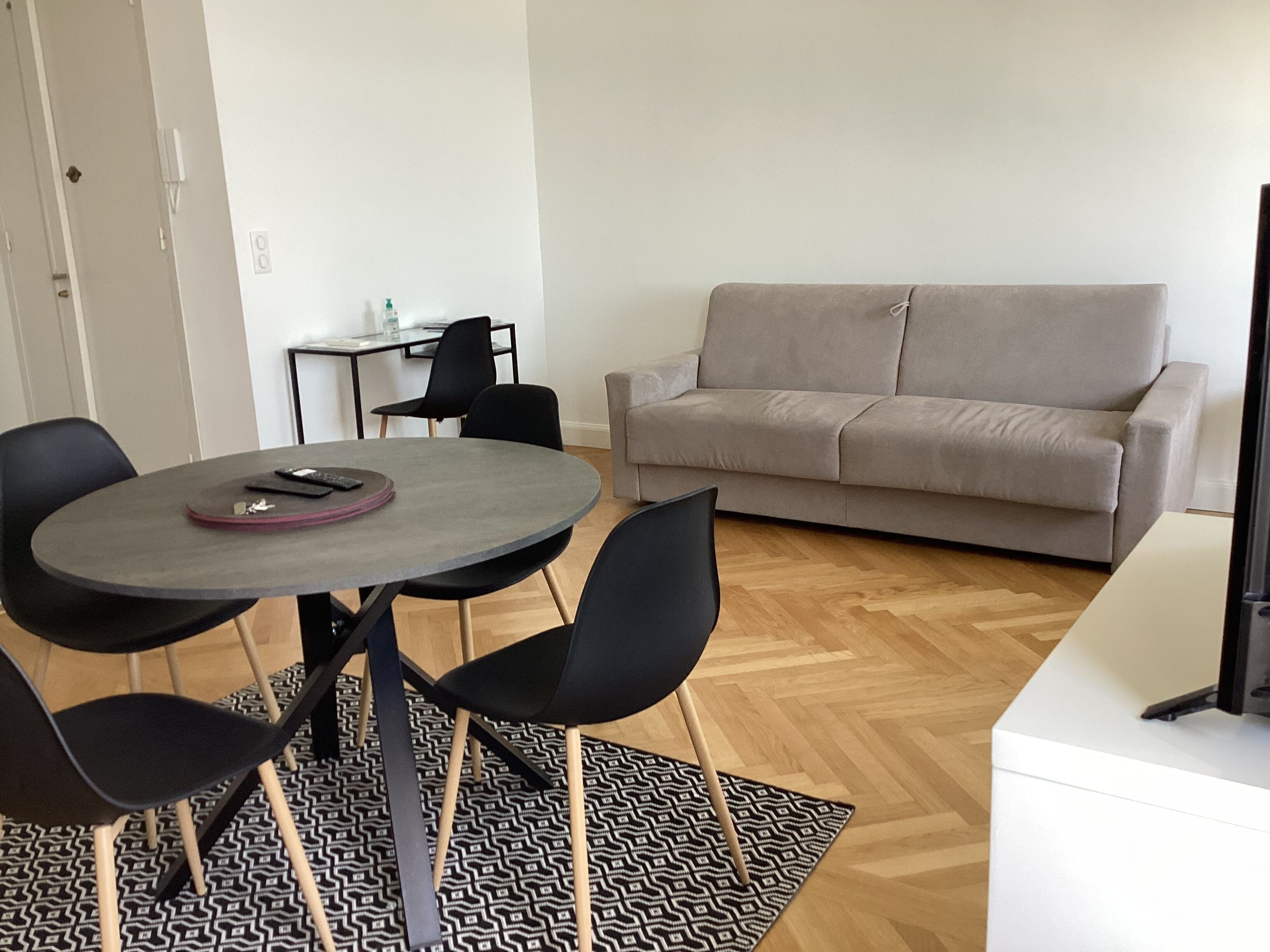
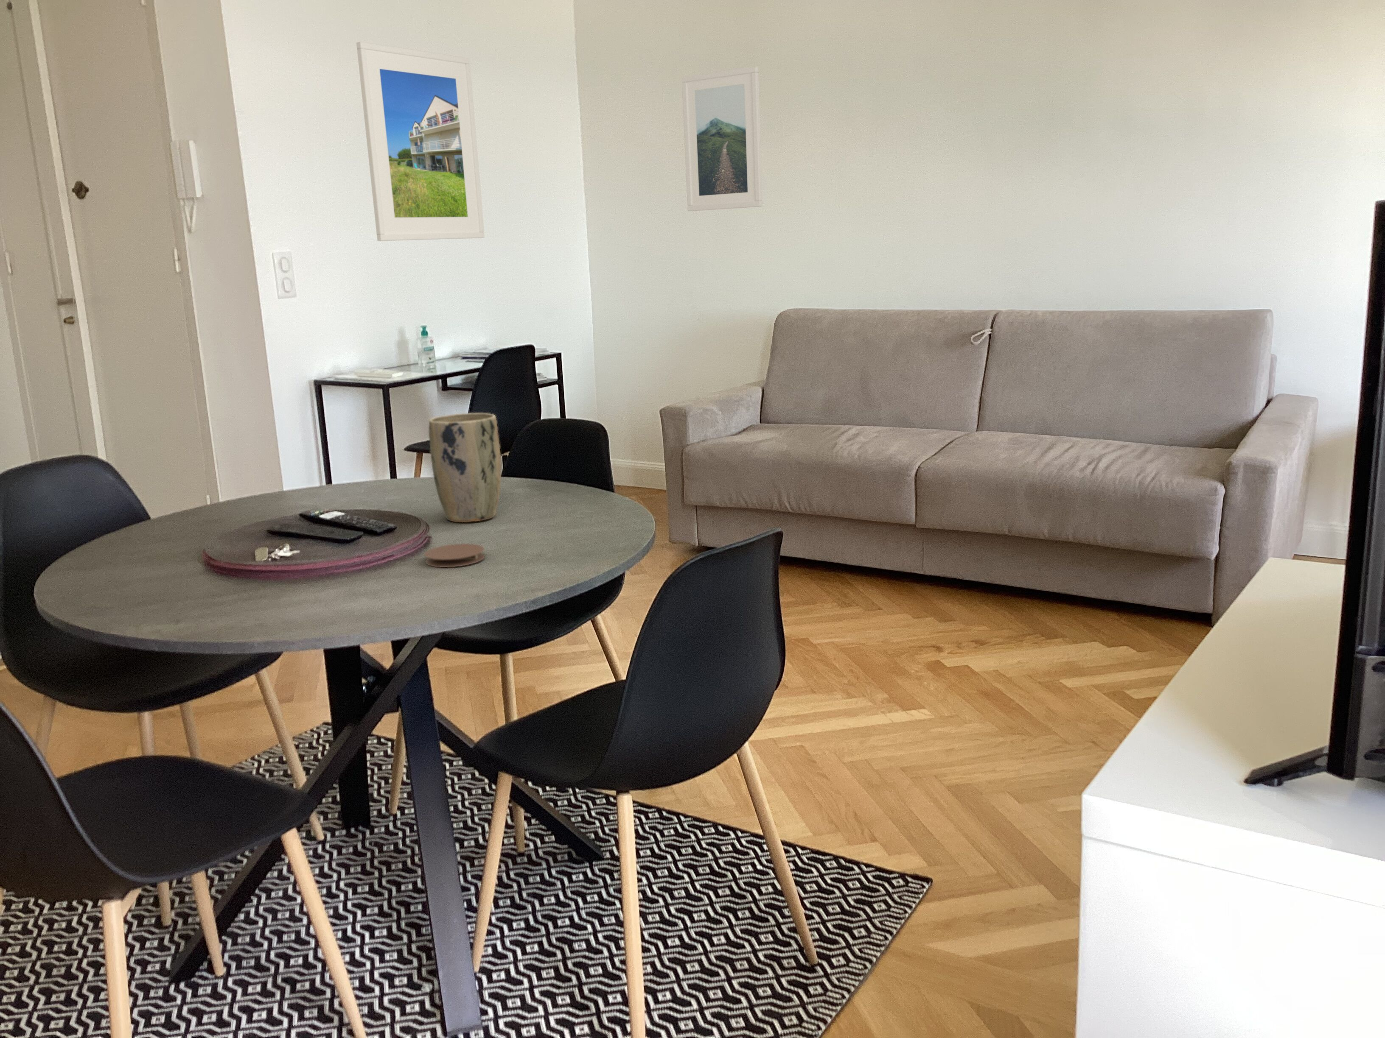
+ plant pot [429,412,502,522]
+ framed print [682,65,763,212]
+ coaster [424,543,485,568]
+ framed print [356,41,485,241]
